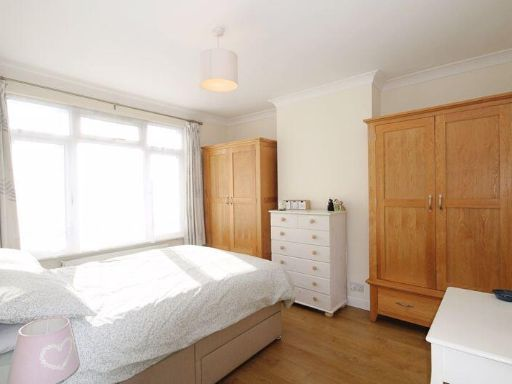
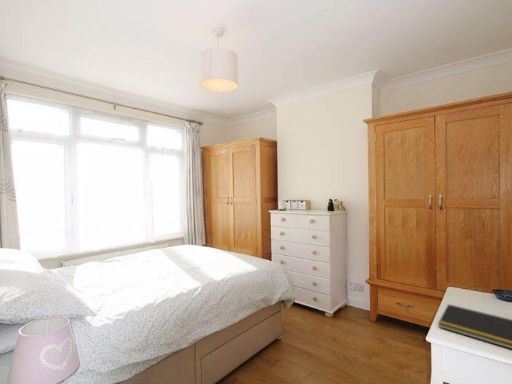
+ notepad [437,303,512,350]
